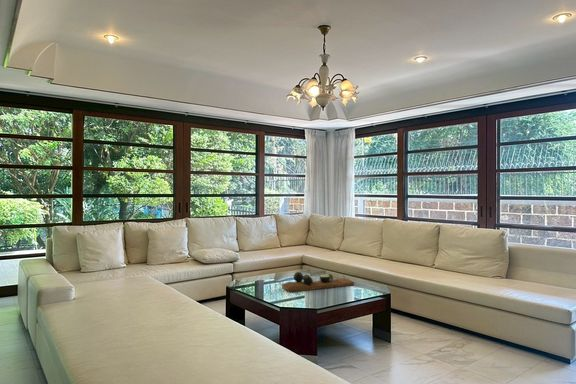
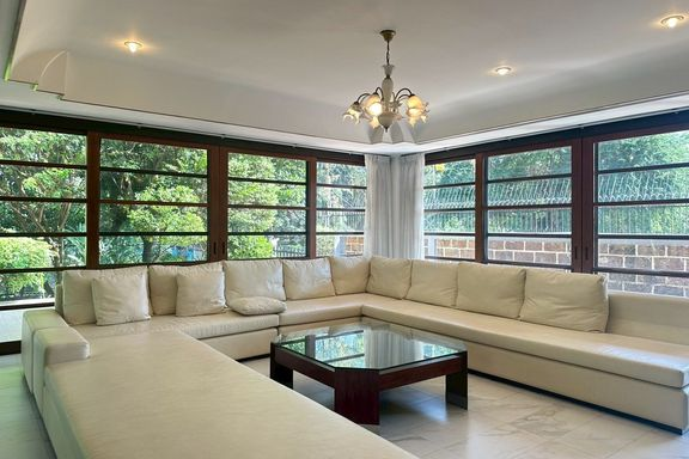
- decorative tray [281,271,355,293]
